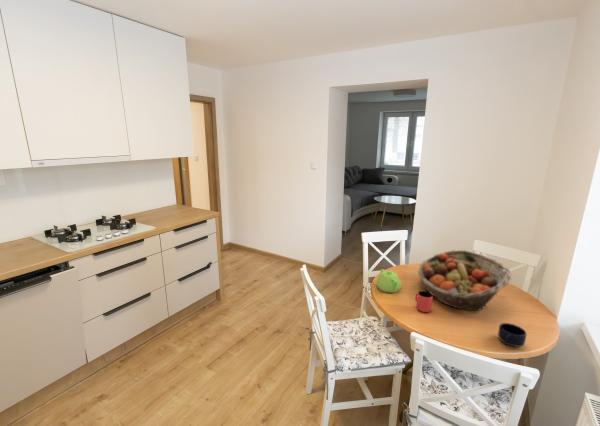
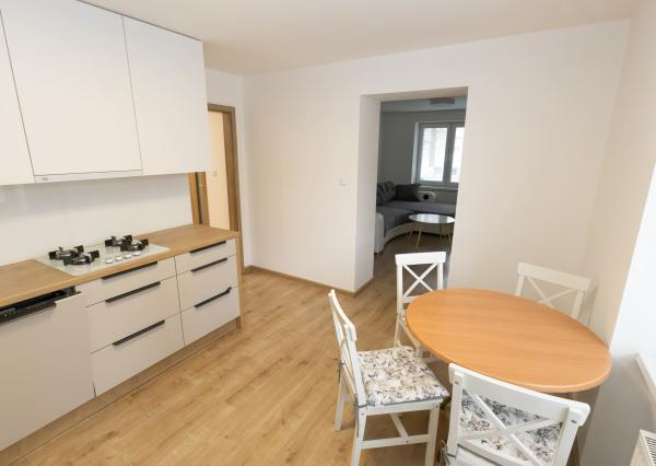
- fruit basket [417,249,512,312]
- teapot [375,268,402,294]
- mug [497,322,527,348]
- cup [414,290,434,313]
